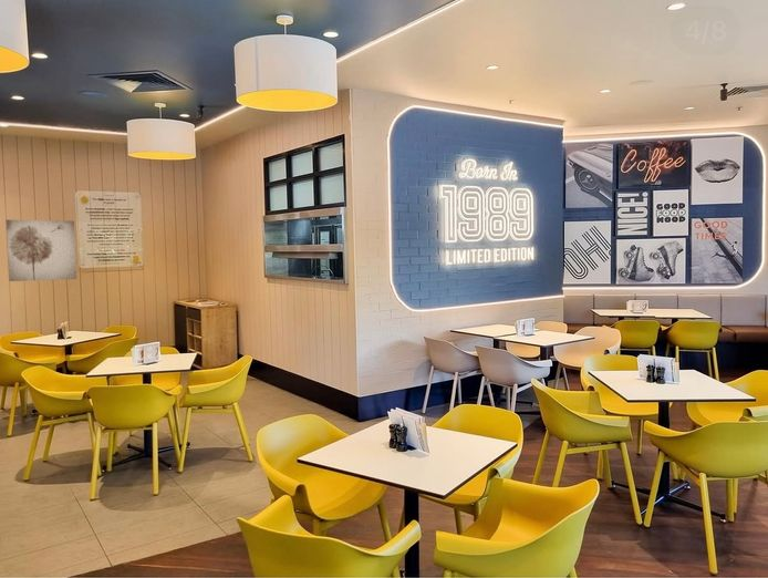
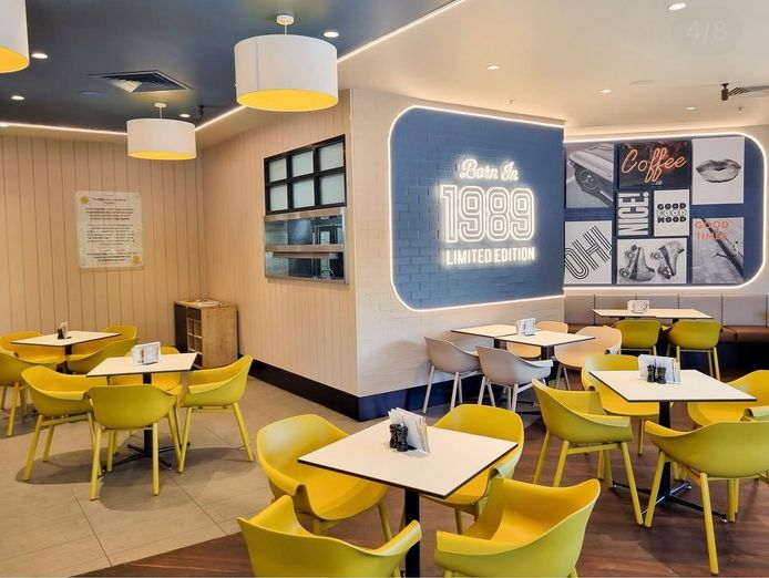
- wall art [6,219,77,282]
